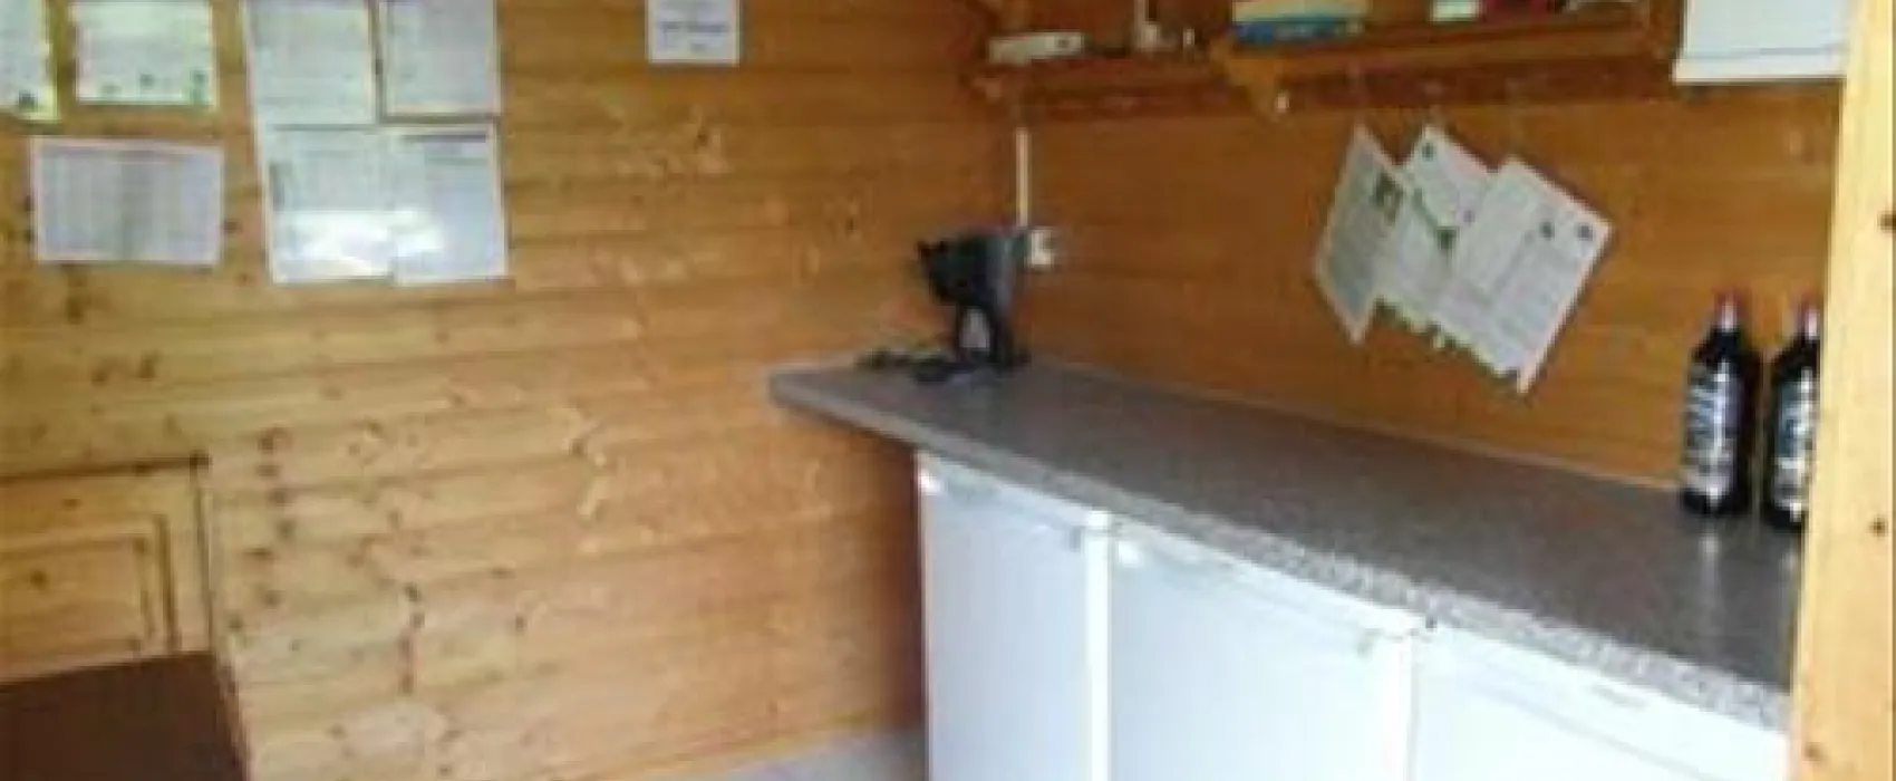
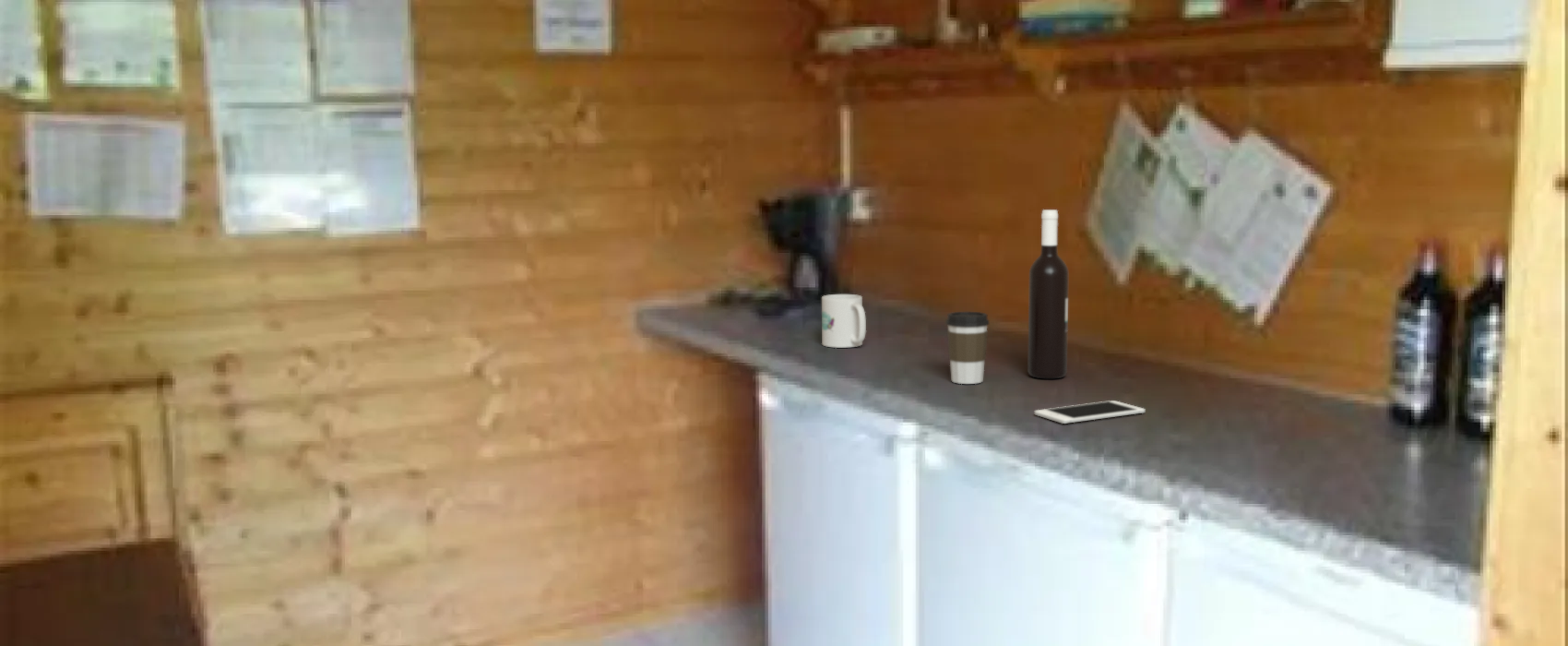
+ wine bottle [1028,209,1069,380]
+ coffee cup [945,311,990,385]
+ mug [821,293,867,349]
+ cell phone [1034,400,1146,425]
